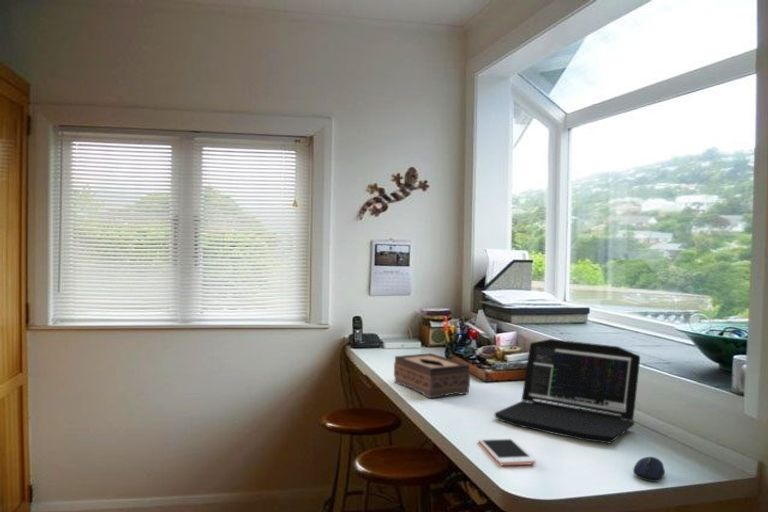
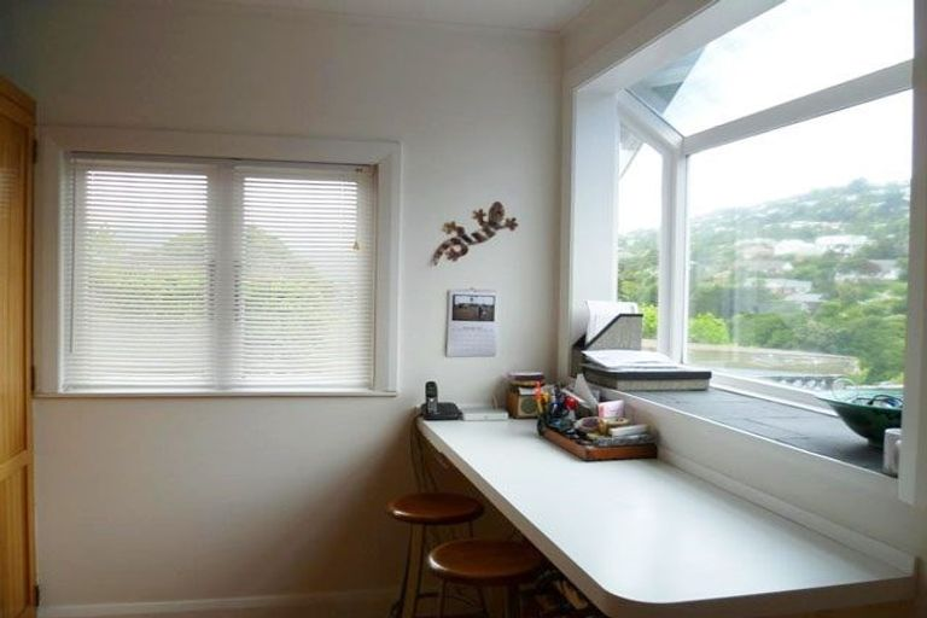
- laptop [494,338,641,444]
- cell phone [478,436,537,466]
- tissue box [393,352,471,399]
- computer mouse [632,456,666,483]
